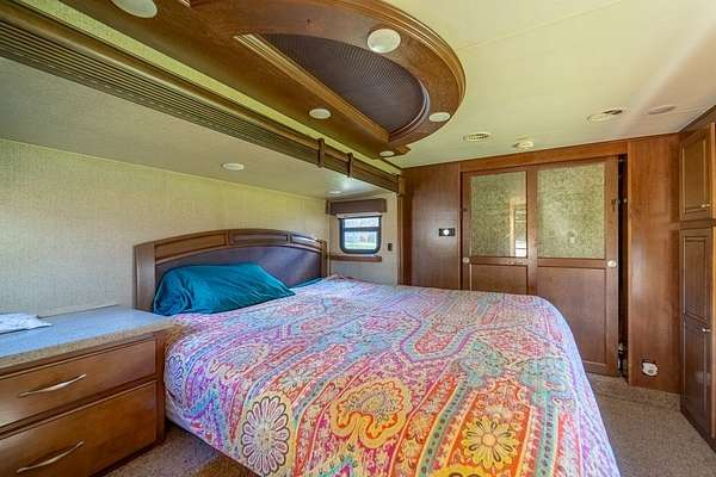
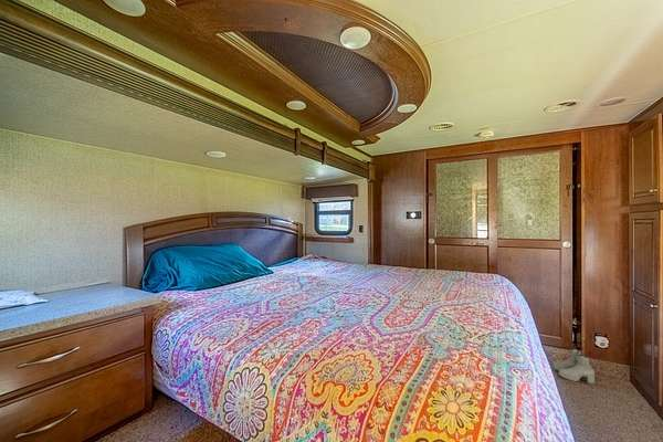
+ boots [552,348,596,385]
